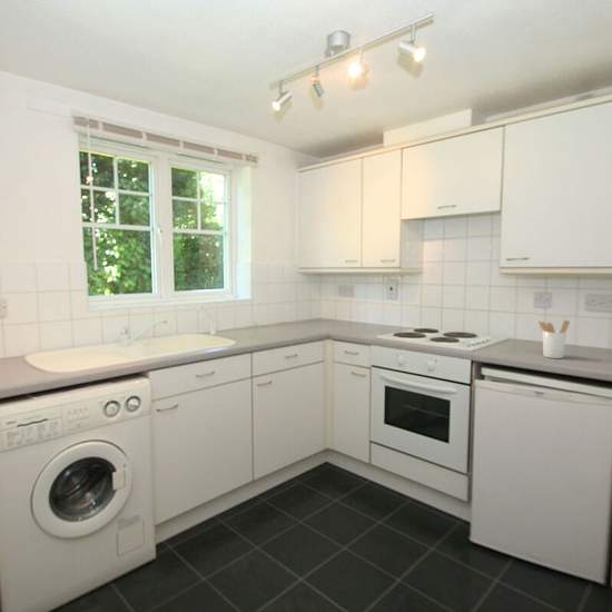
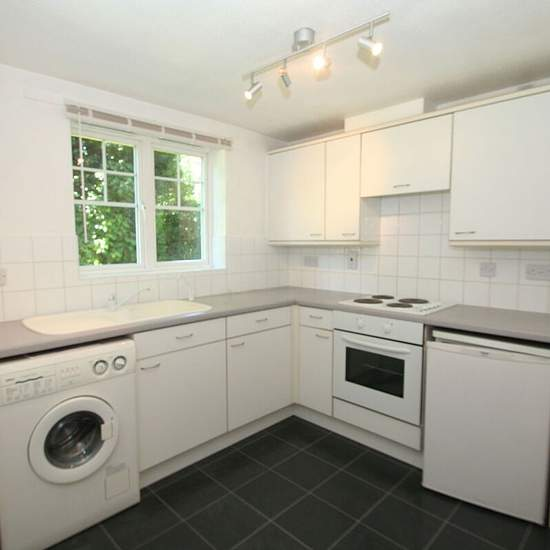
- utensil holder [537,319,571,359]
